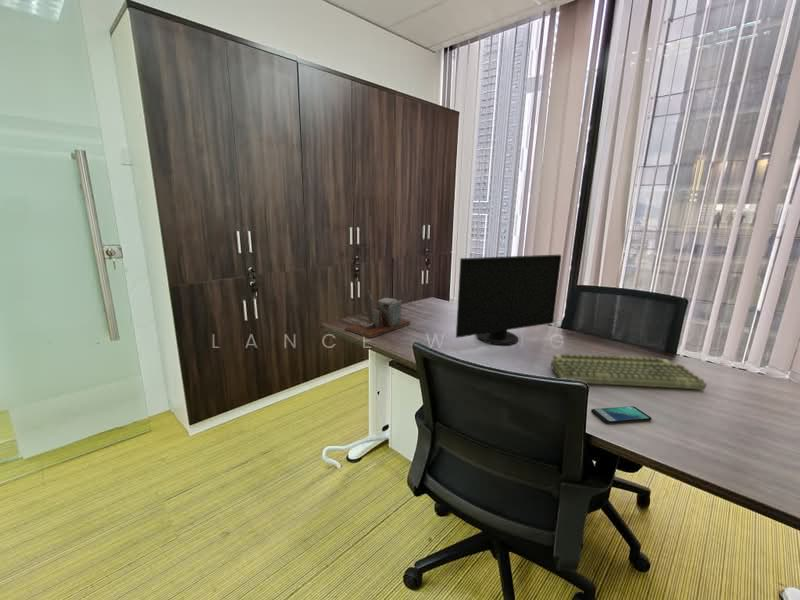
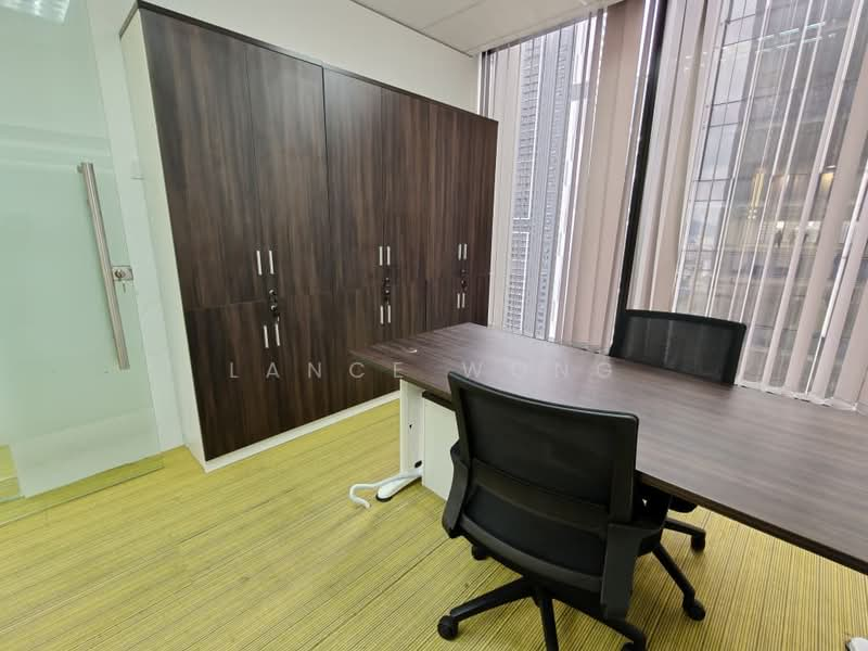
- smartphone [590,405,653,424]
- desk organizer [343,289,411,338]
- computer monitor [455,254,562,346]
- computer keyboard [550,353,708,390]
